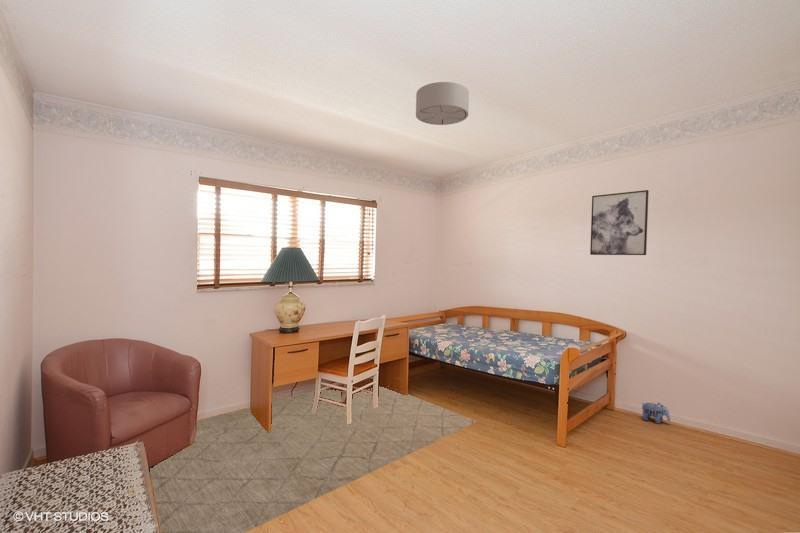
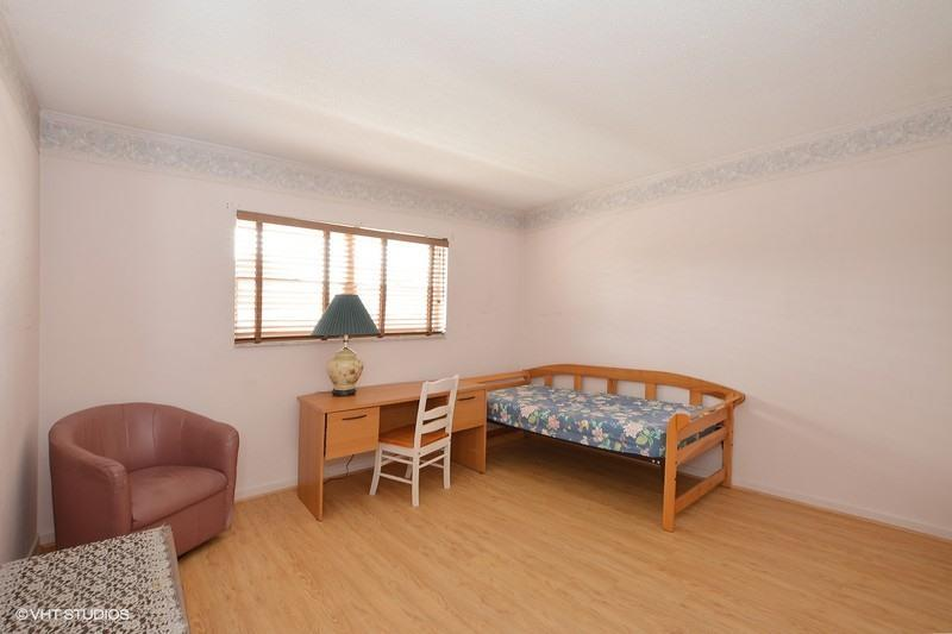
- rug [149,385,478,533]
- wall art [589,189,650,256]
- ceiling light [415,81,470,126]
- plush toy [640,402,671,425]
